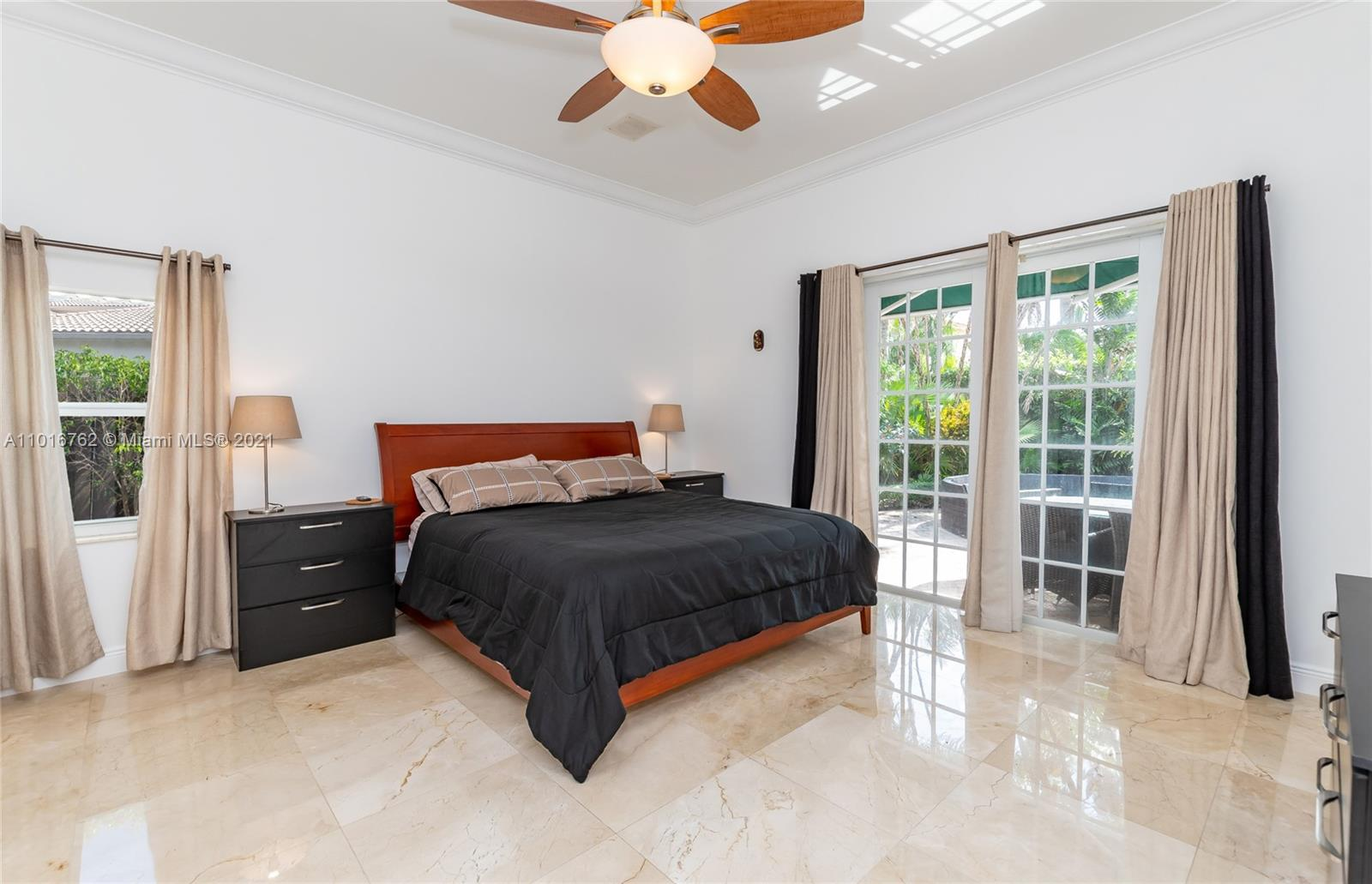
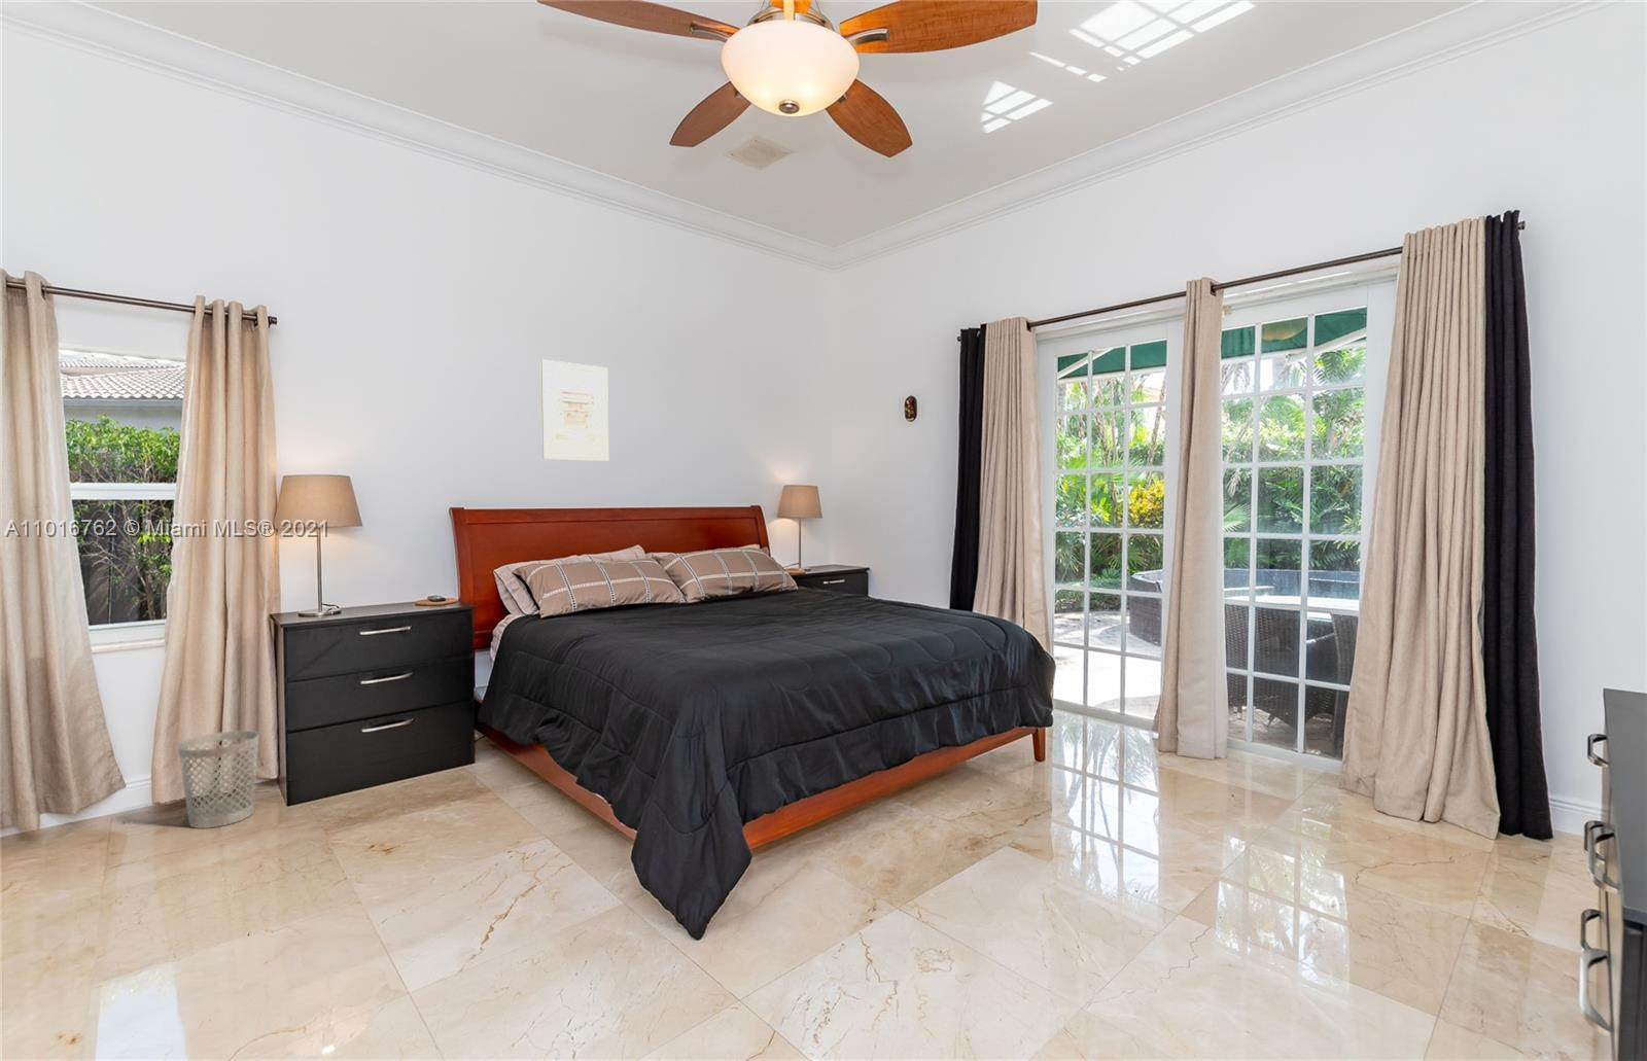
+ wall art [540,359,610,462]
+ wastebasket [176,730,260,829]
